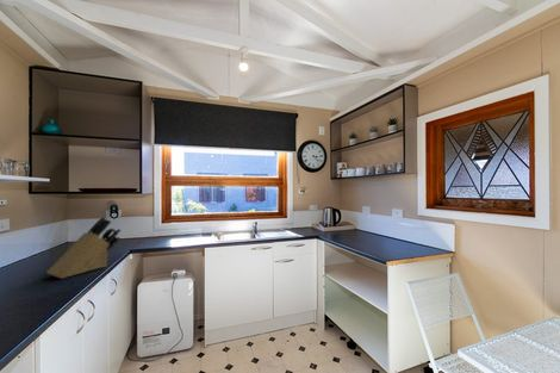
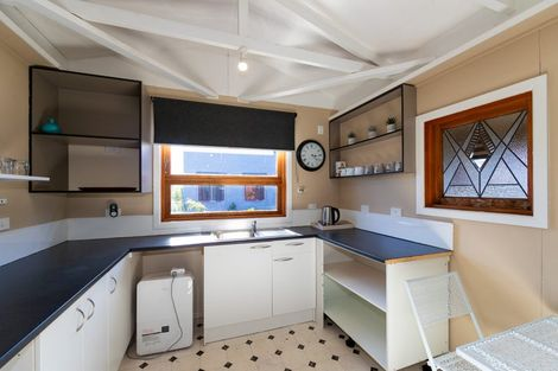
- knife block [45,216,122,280]
